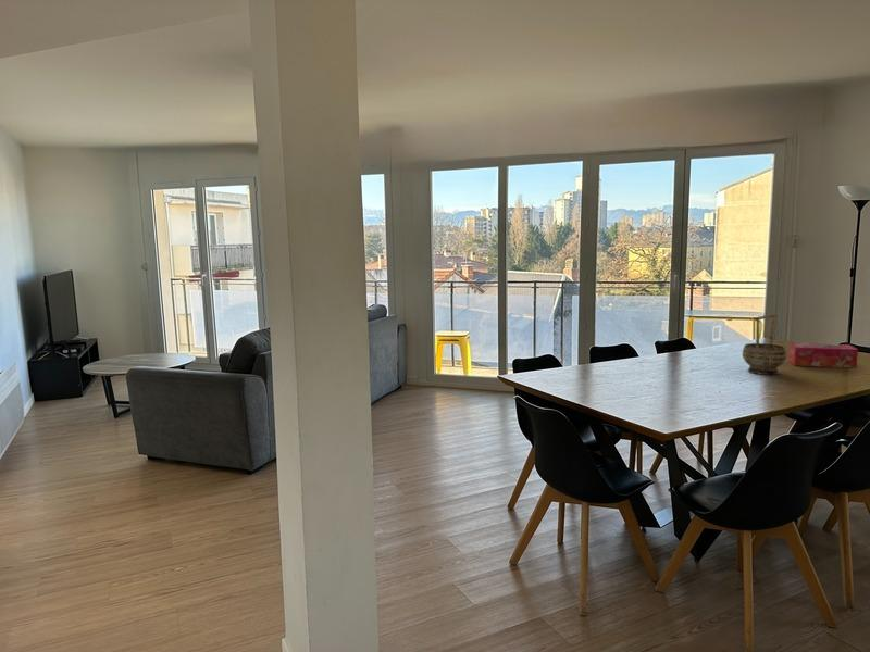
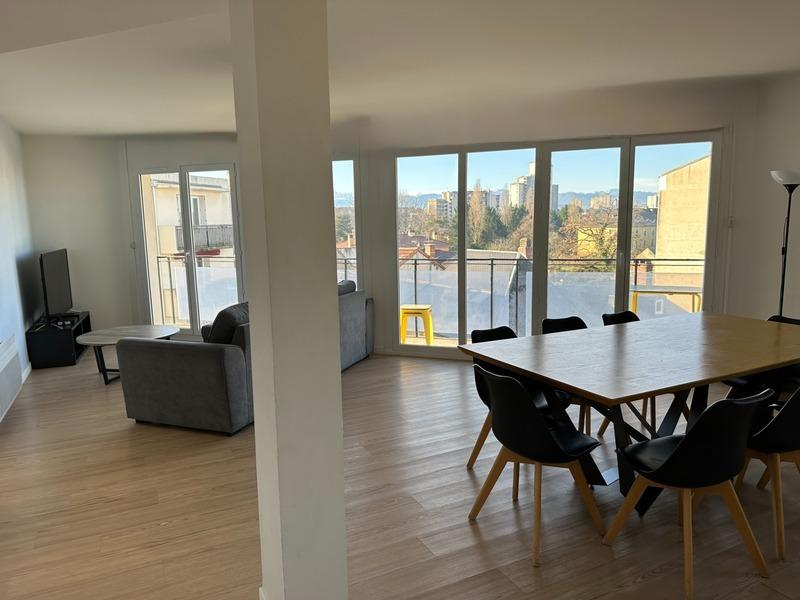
- decorative bowl [742,312,787,376]
- tissue box [788,342,859,369]
